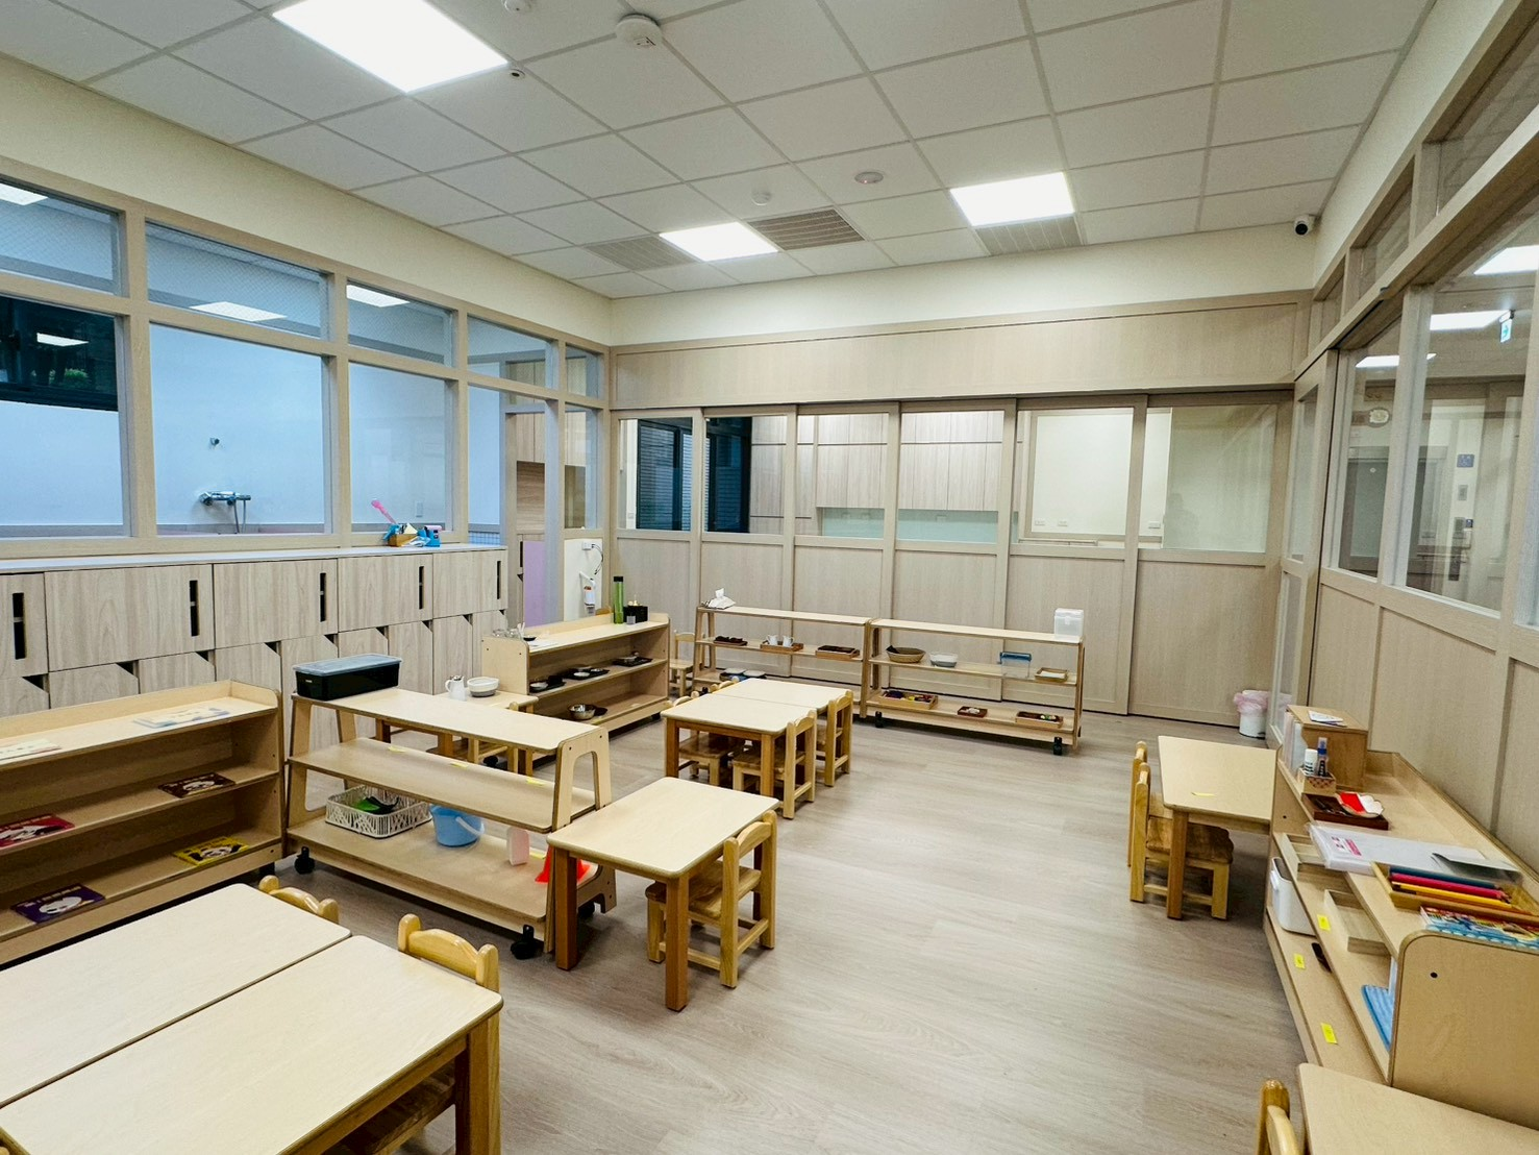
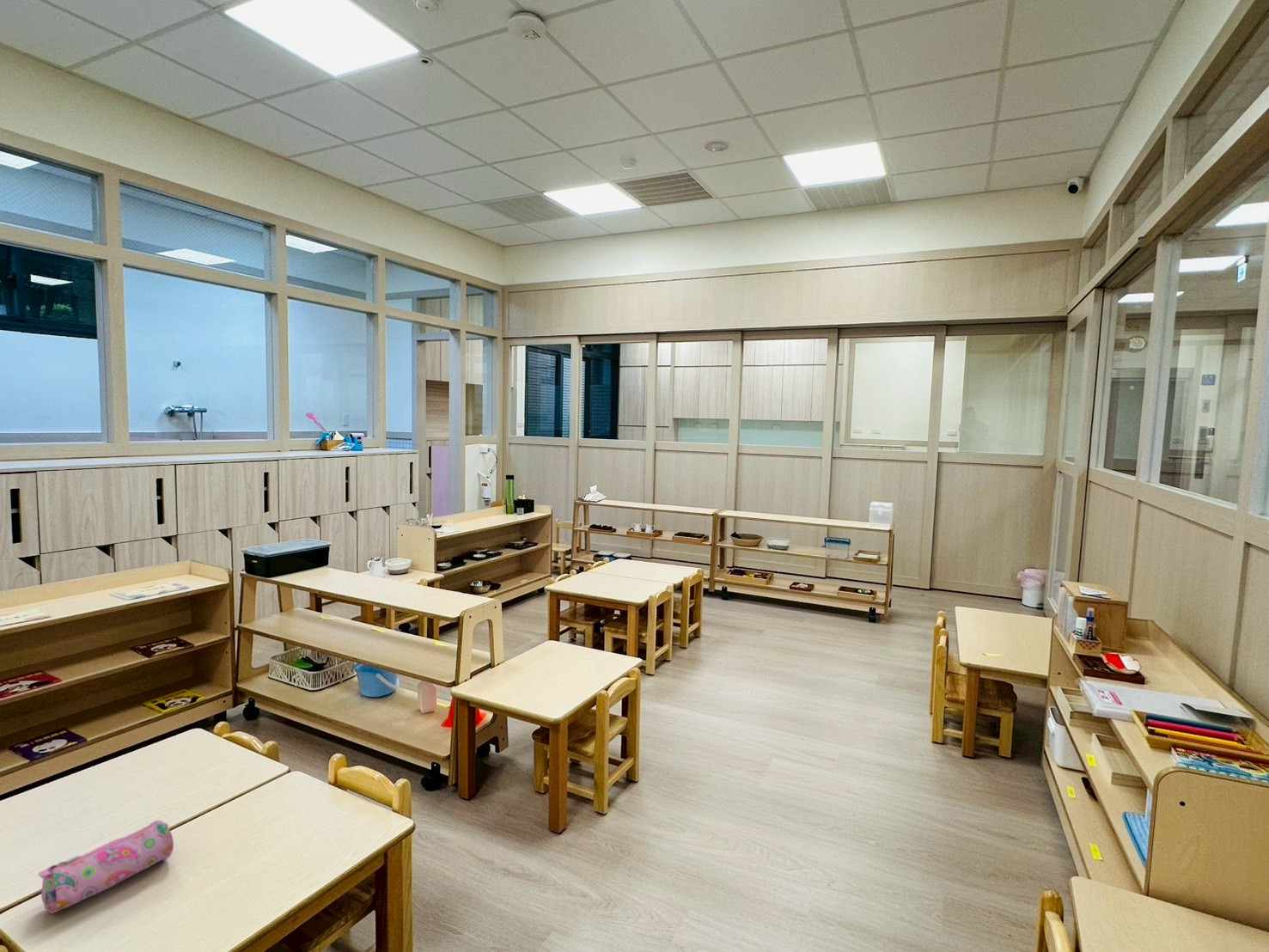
+ pencil case [37,820,174,914]
